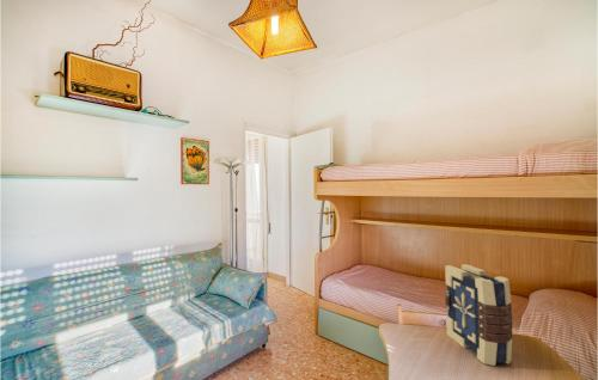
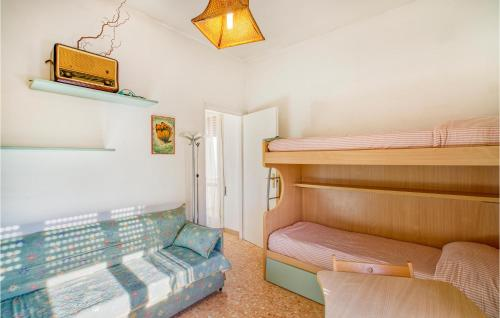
- book [444,263,513,367]
